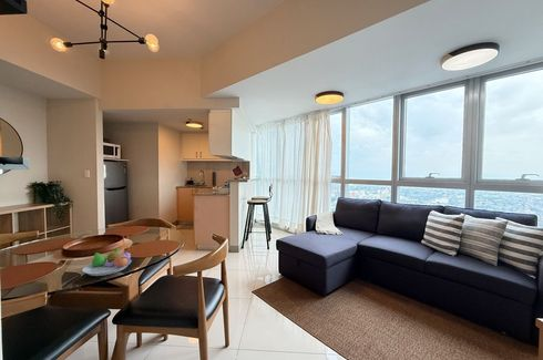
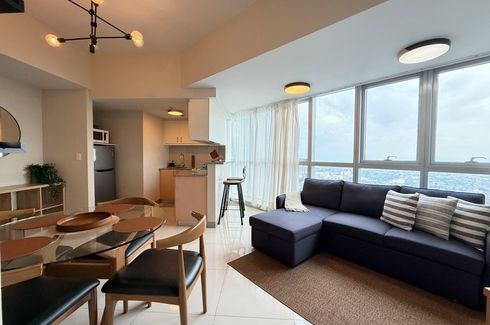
- fruit bowl [82,247,133,277]
